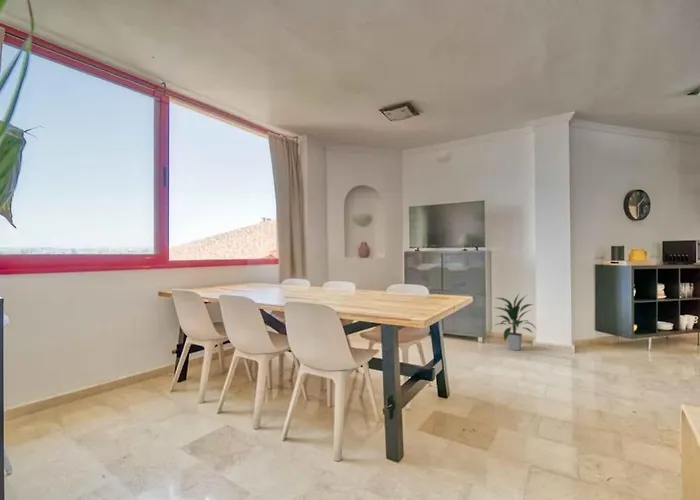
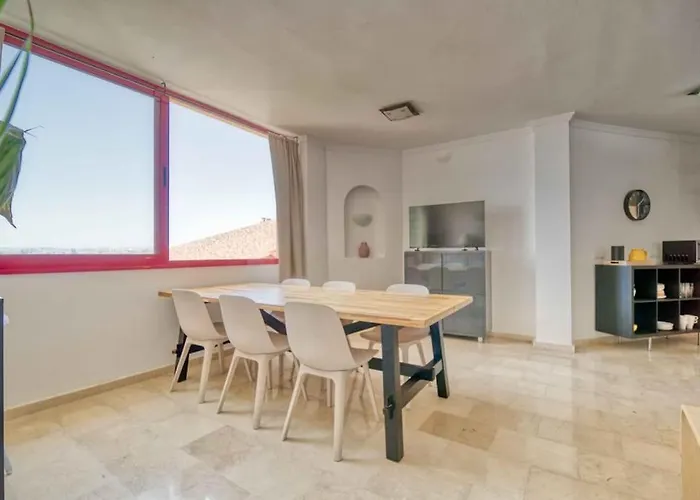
- indoor plant [493,293,538,352]
